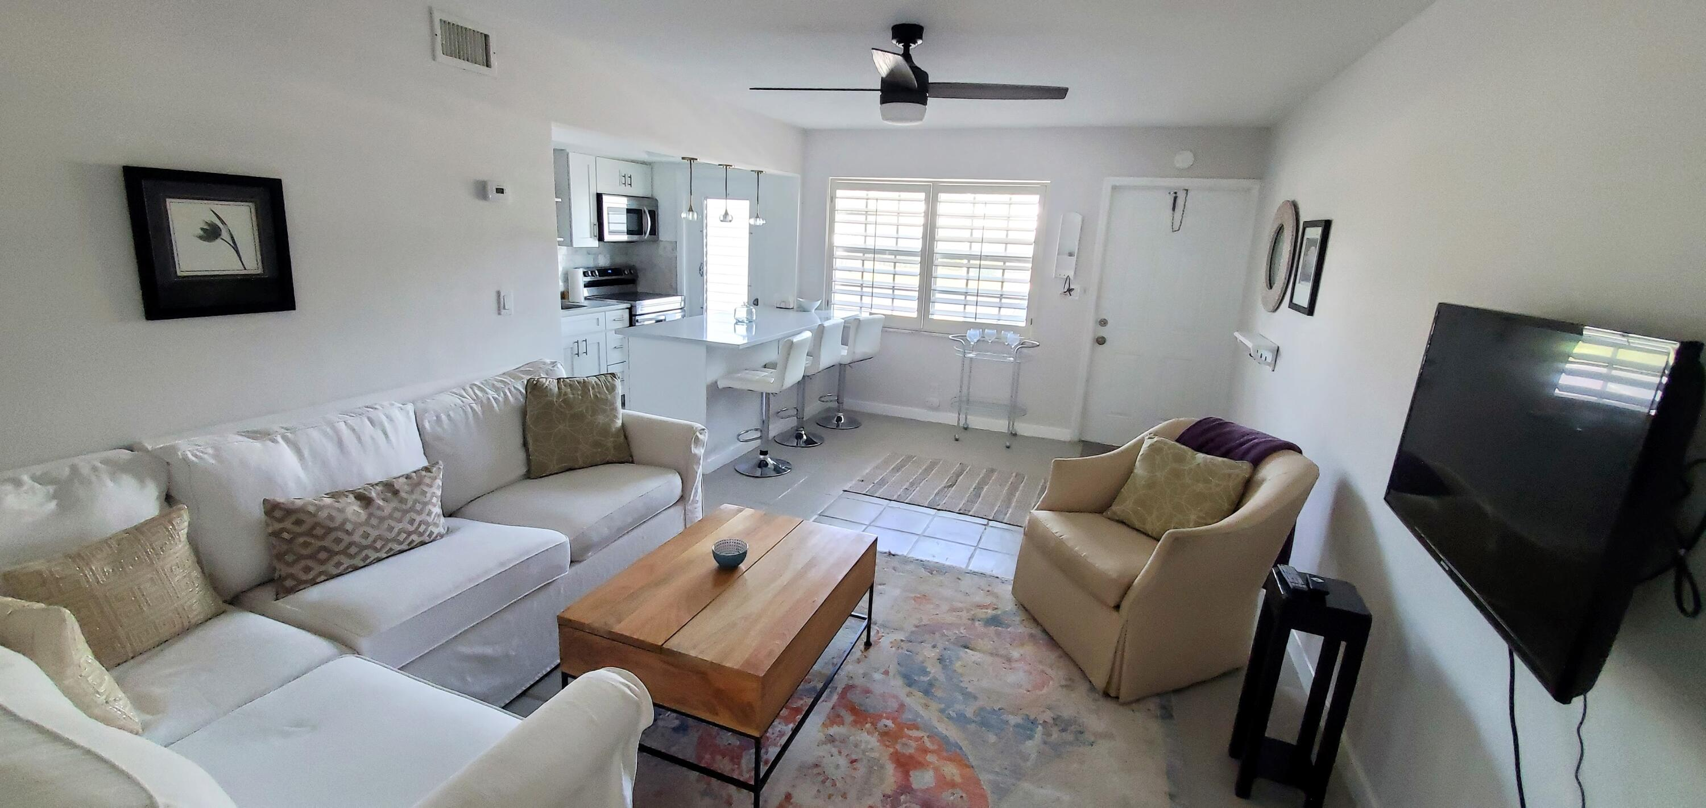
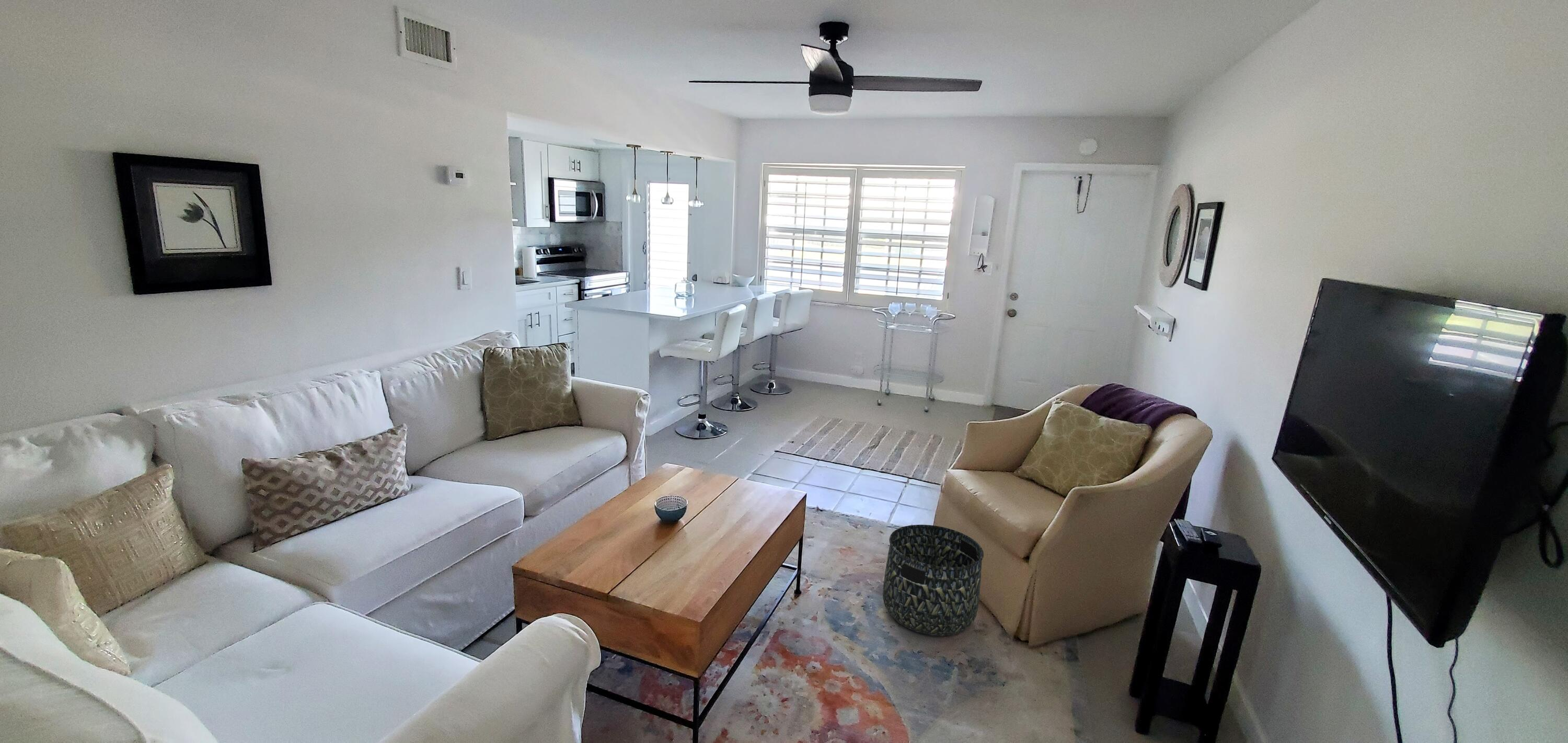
+ basket [882,524,984,636]
